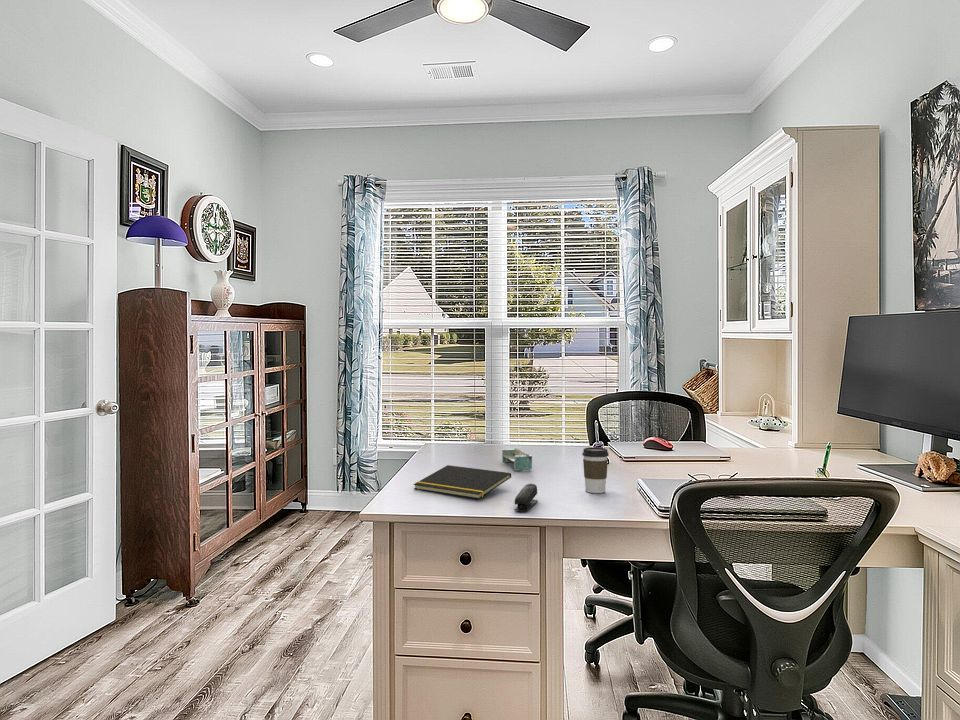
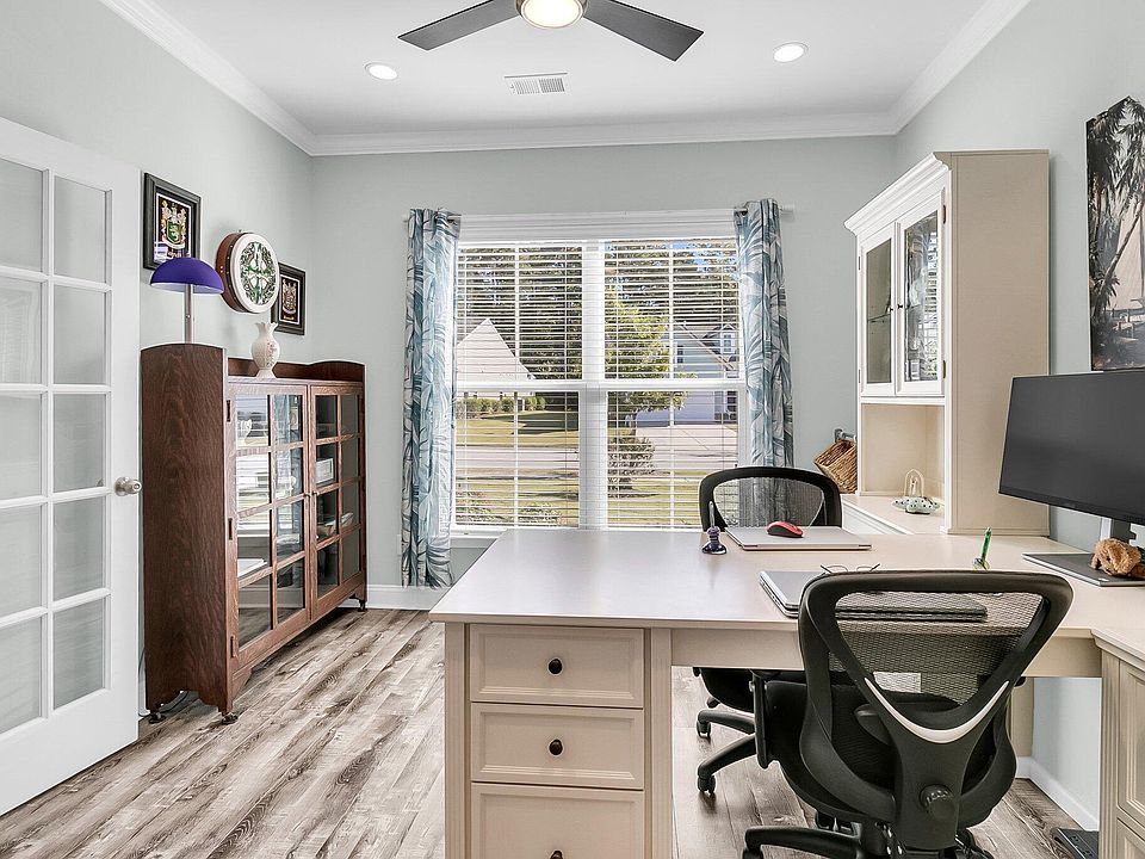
- coffee cup [581,446,610,494]
- stapler [514,483,539,512]
- notepad [413,464,512,500]
- shelf [501,447,533,471]
